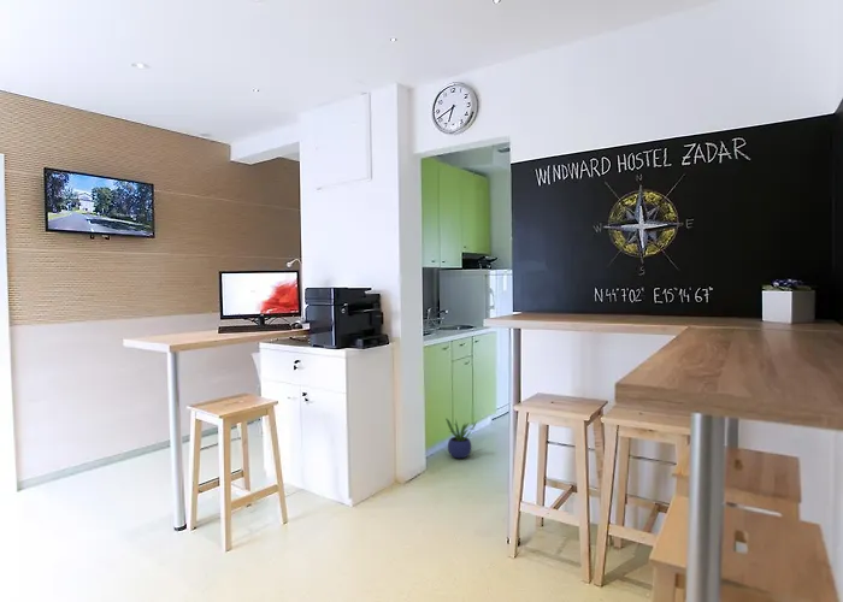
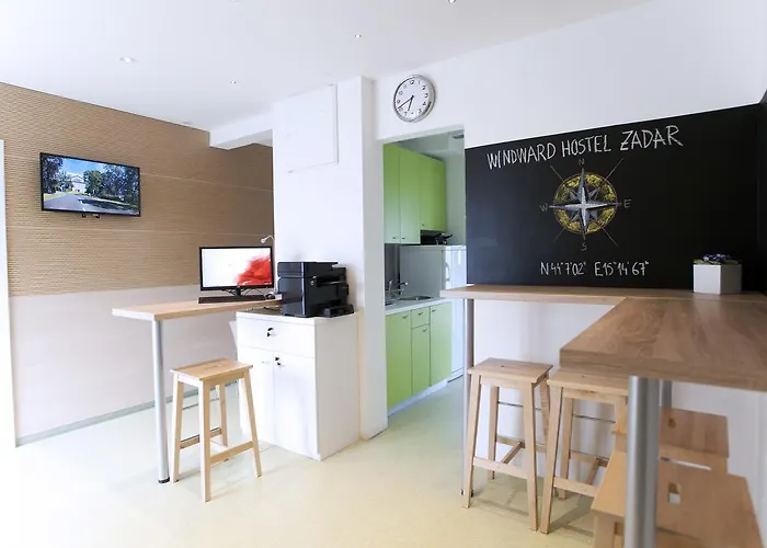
- potted plant [444,417,478,459]
